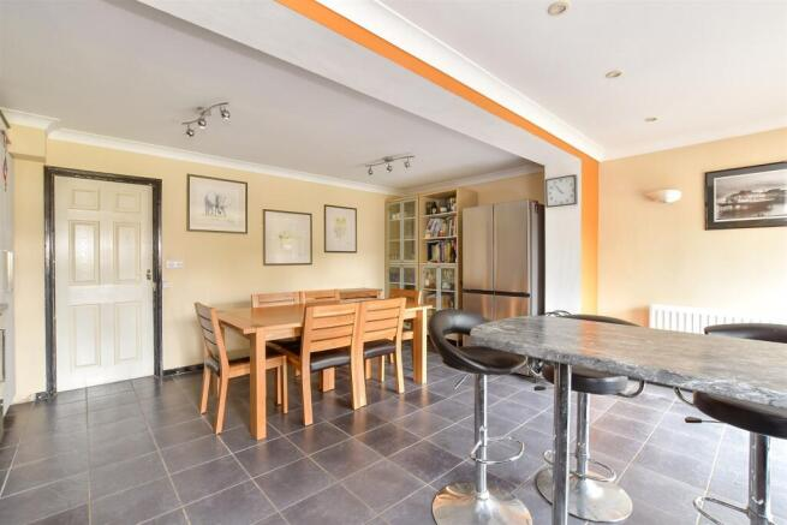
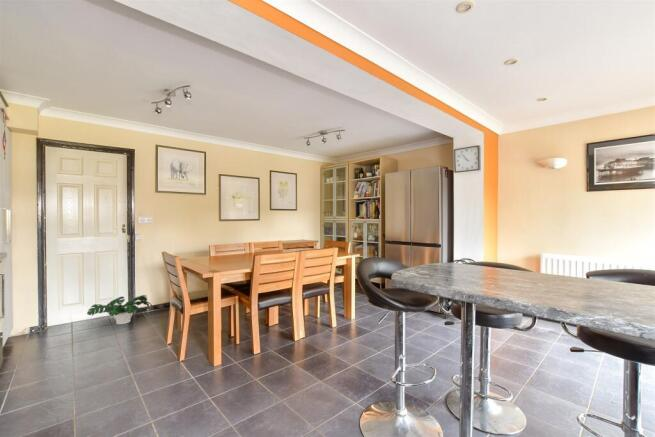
+ potted plant [86,294,153,325]
